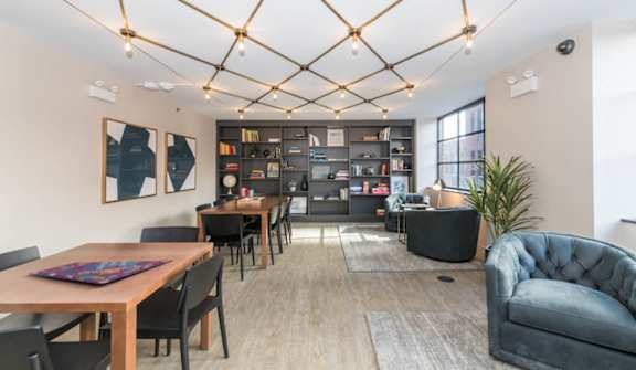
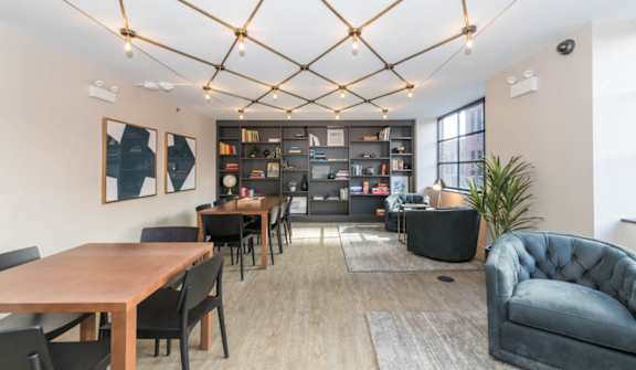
- gameboard [29,260,172,285]
